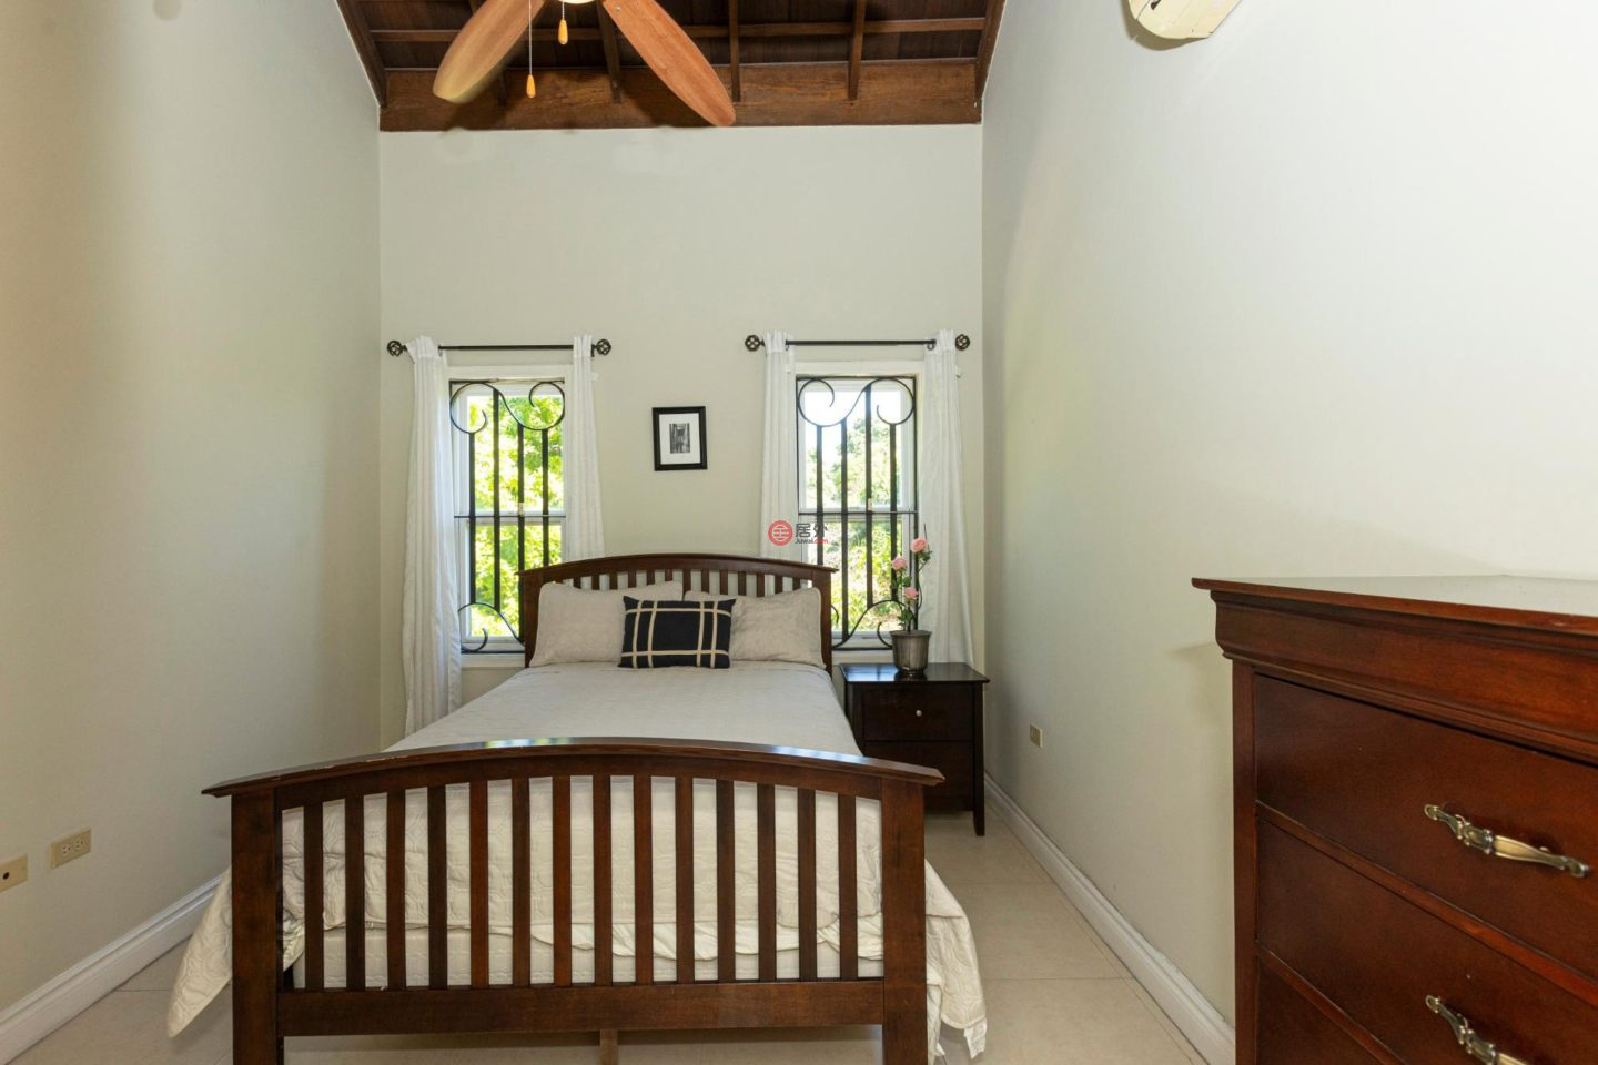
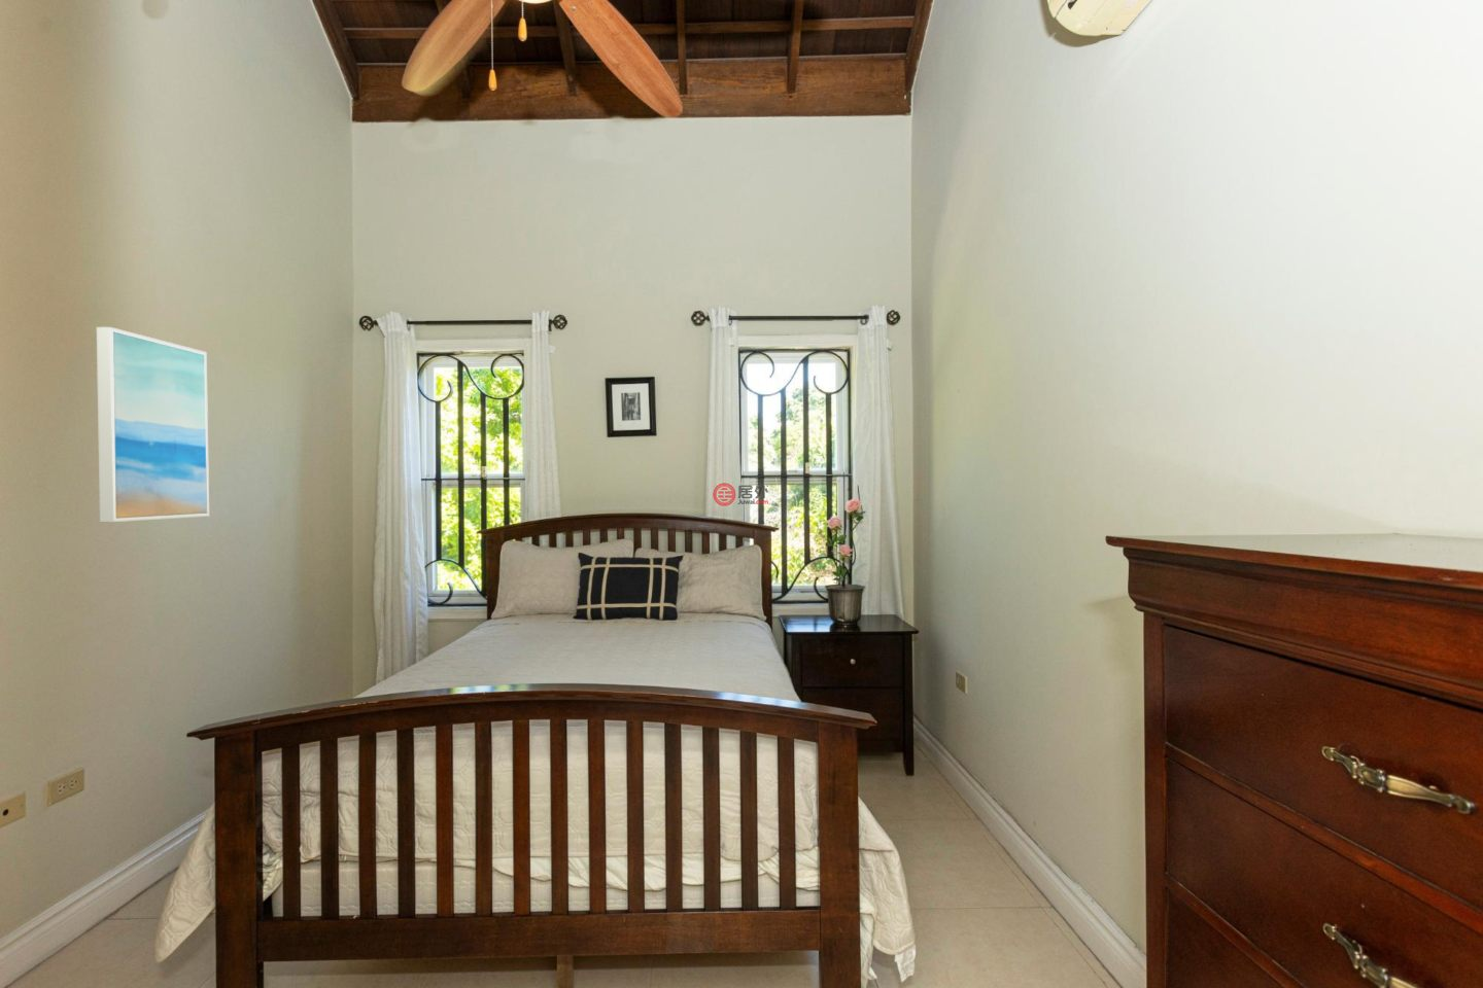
+ wall art [96,326,210,523]
